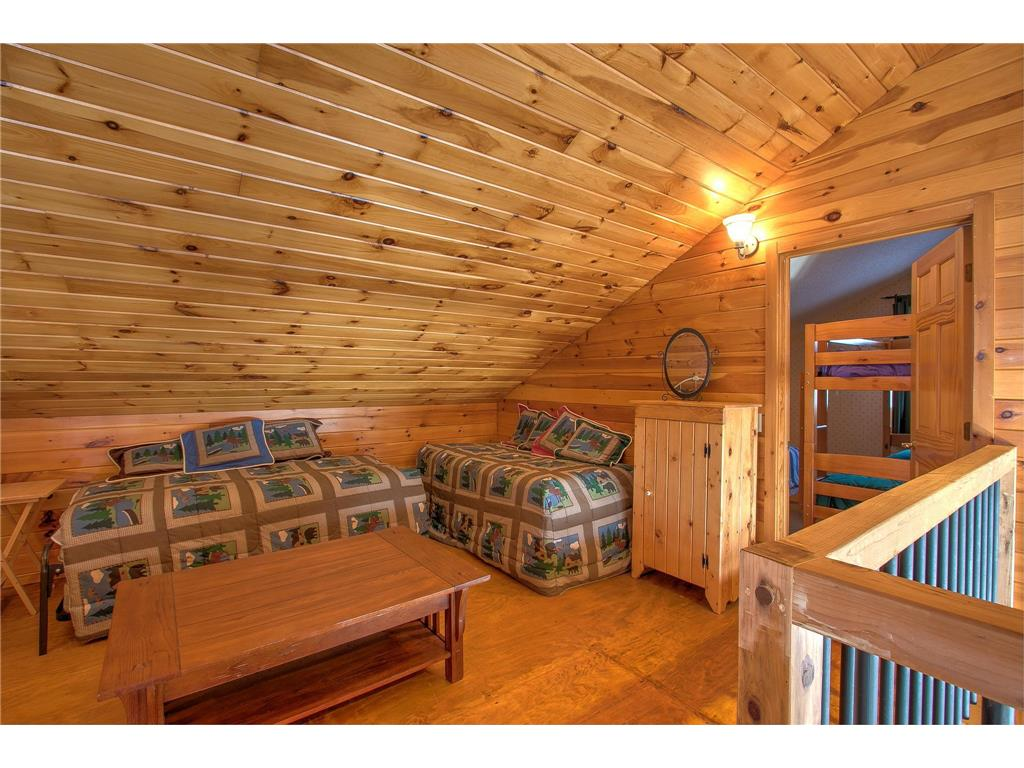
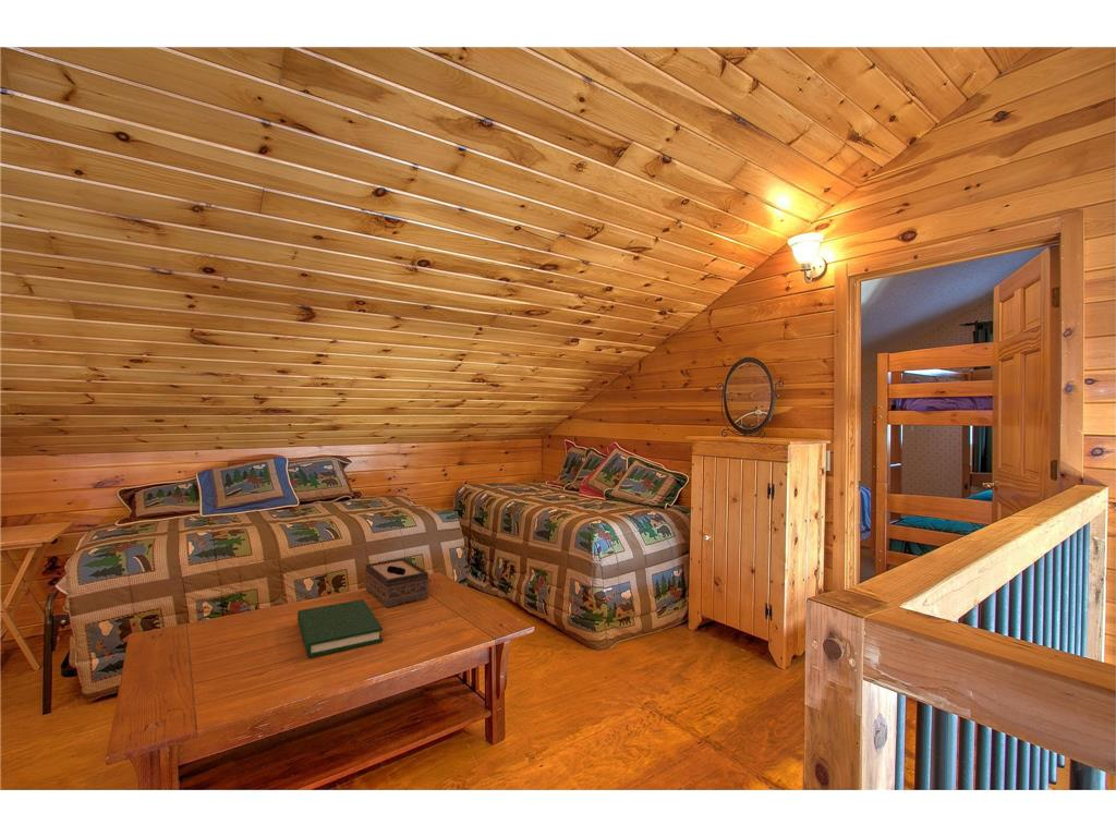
+ tissue box [364,557,430,608]
+ hardback book [296,598,384,658]
